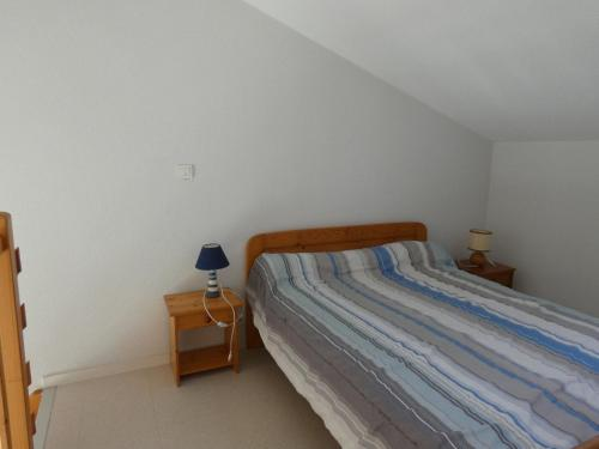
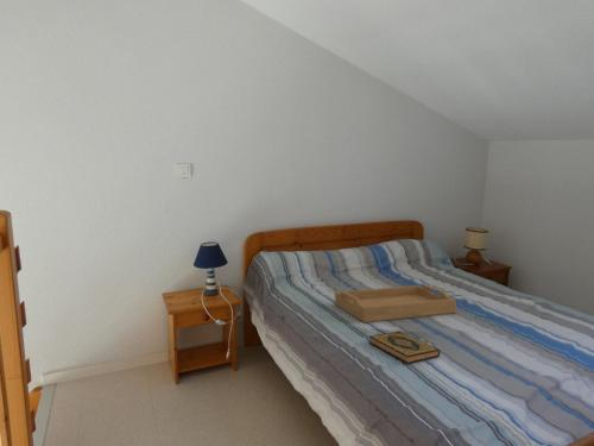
+ serving tray [334,284,457,323]
+ hardback book [368,331,441,365]
